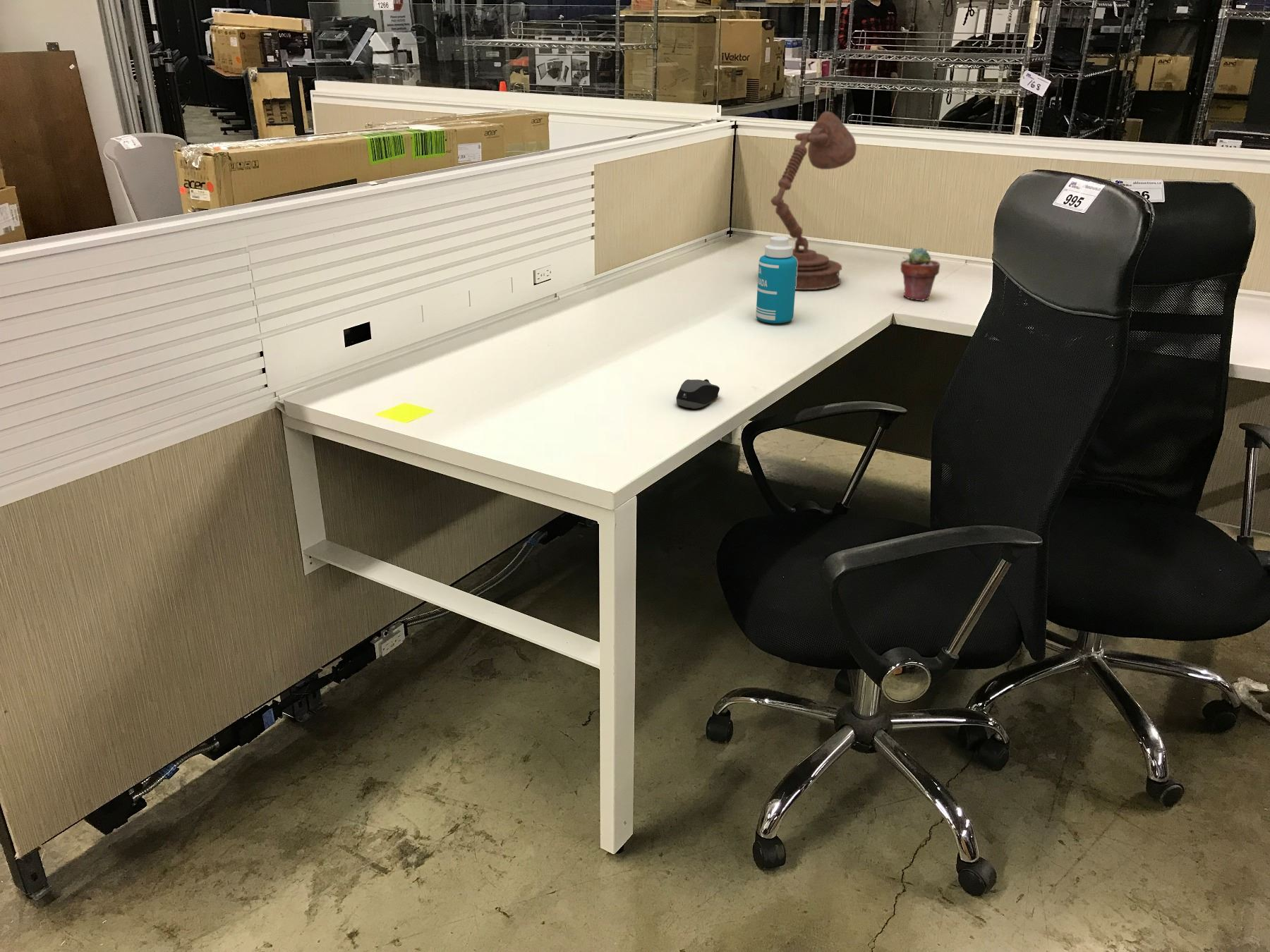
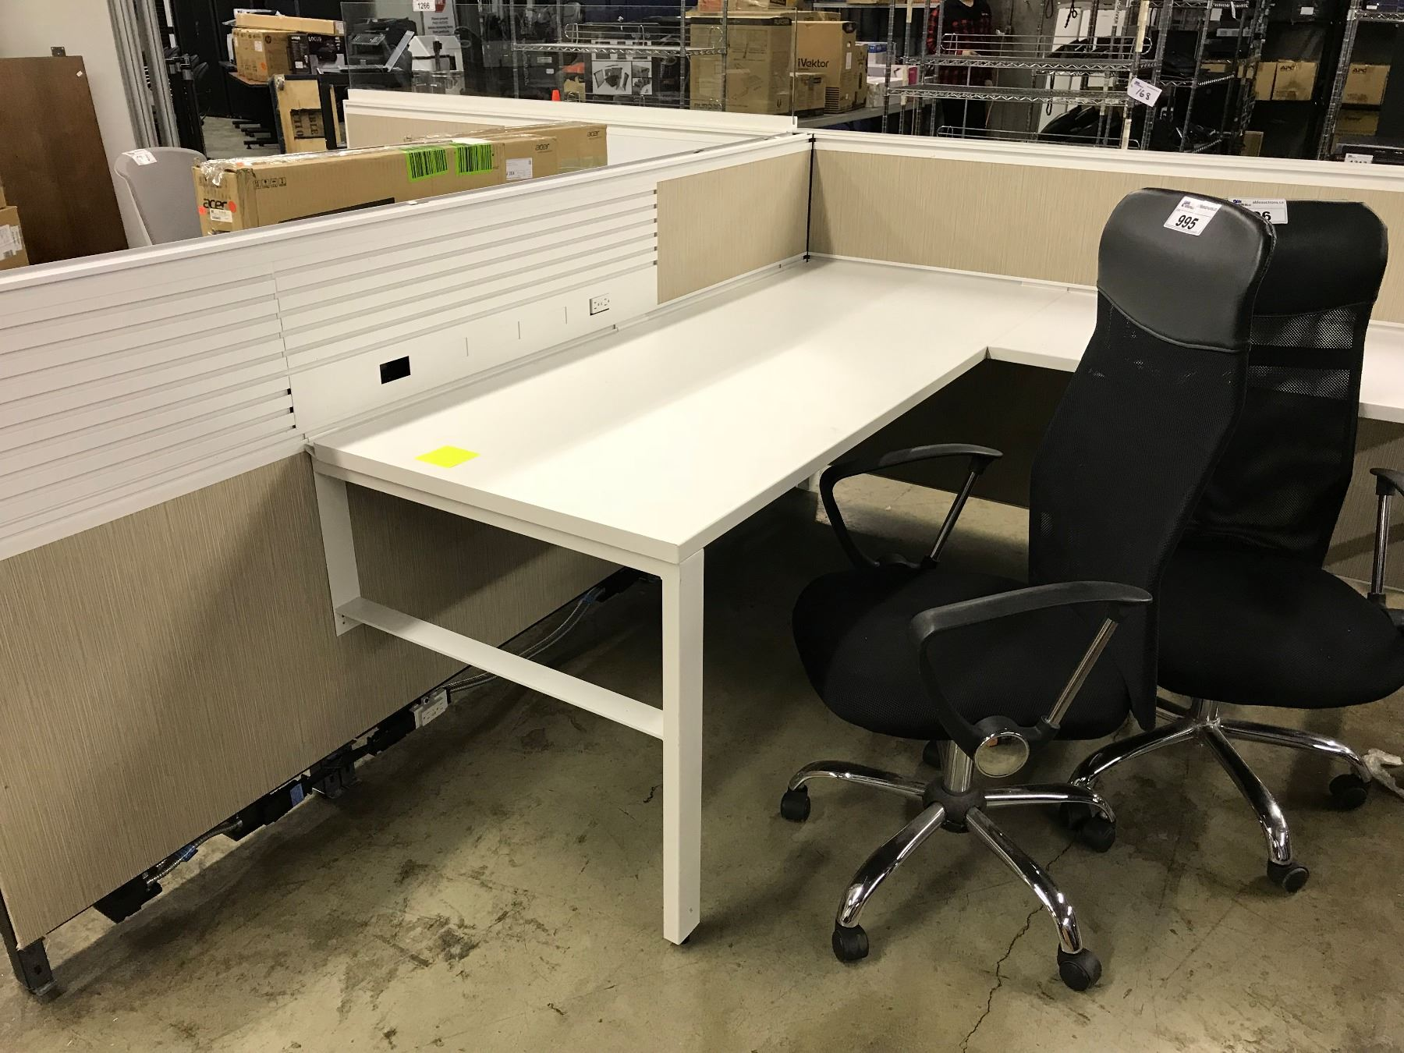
- bottle [756,236,797,324]
- potted succulent [900,247,941,302]
- computer mouse [675,379,720,410]
- desk lamp [770,111,857,291]
